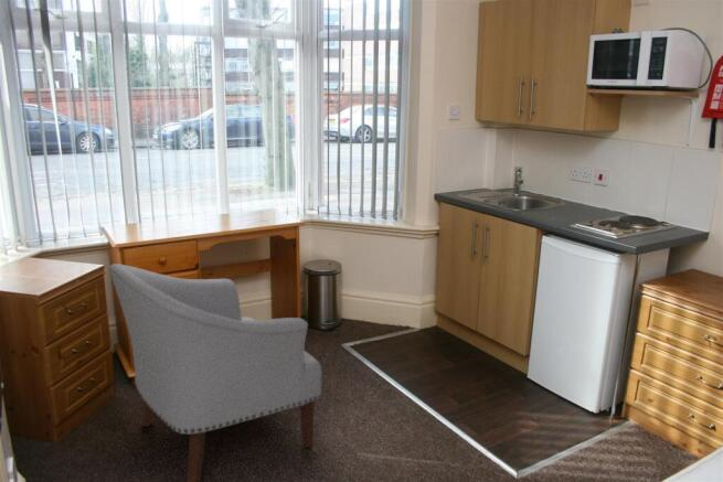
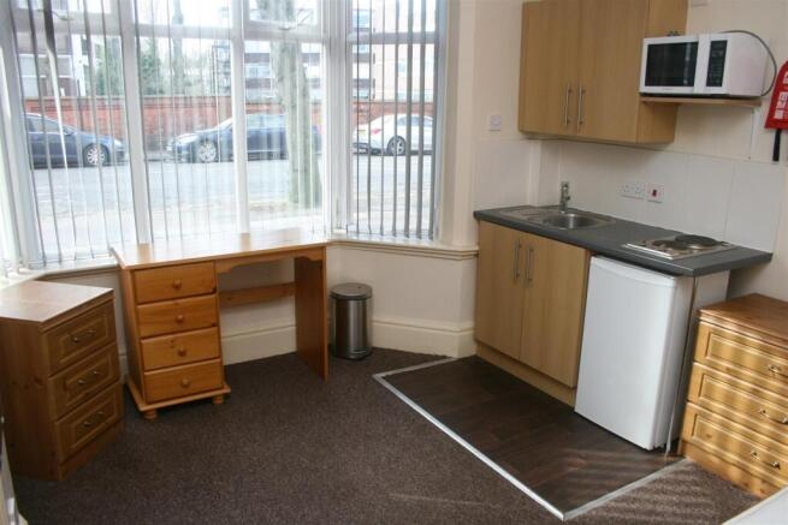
- chair [108,263,323,482]
